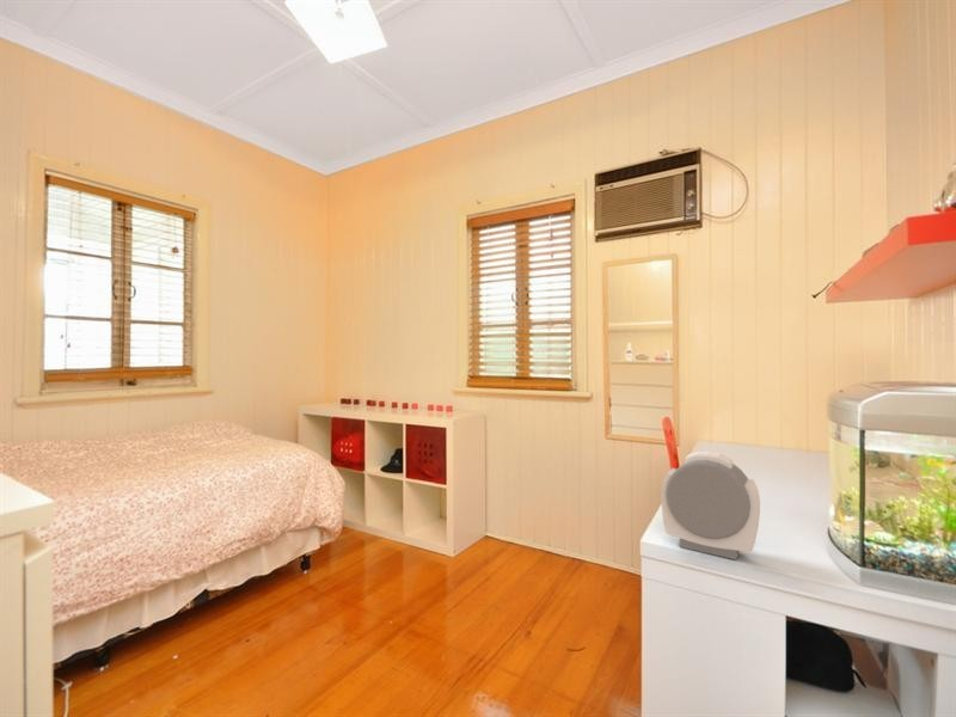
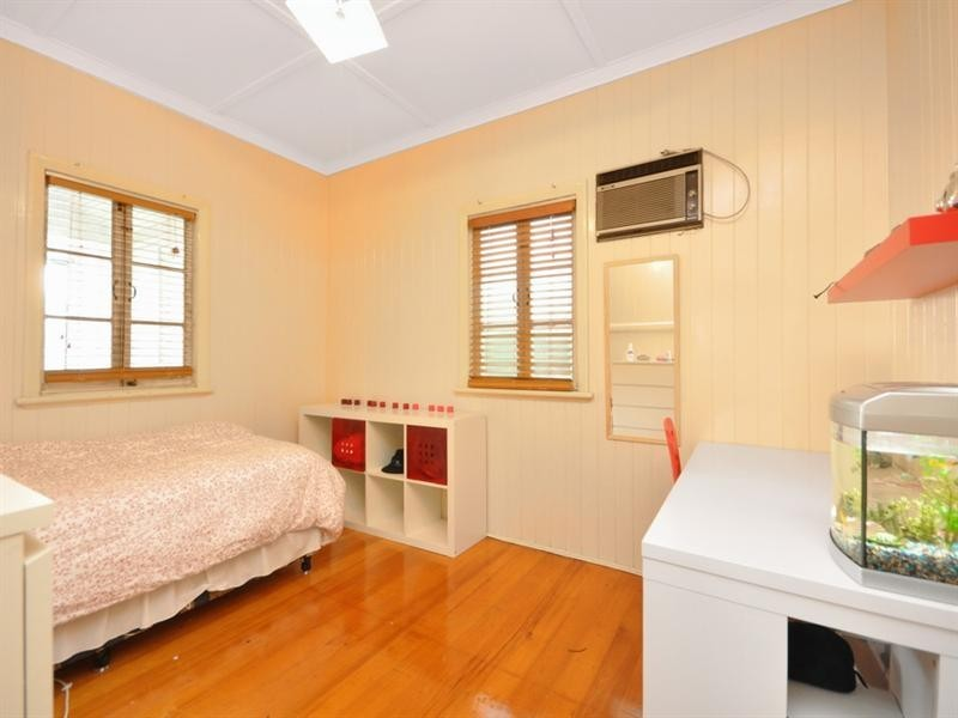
- alarm clock [660,451,761,560]
